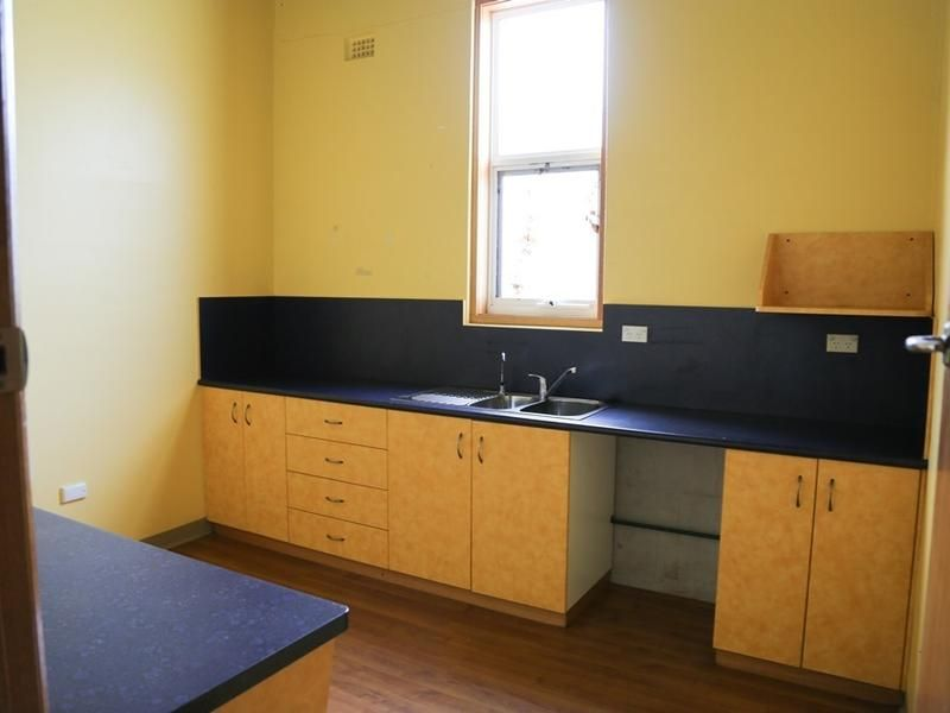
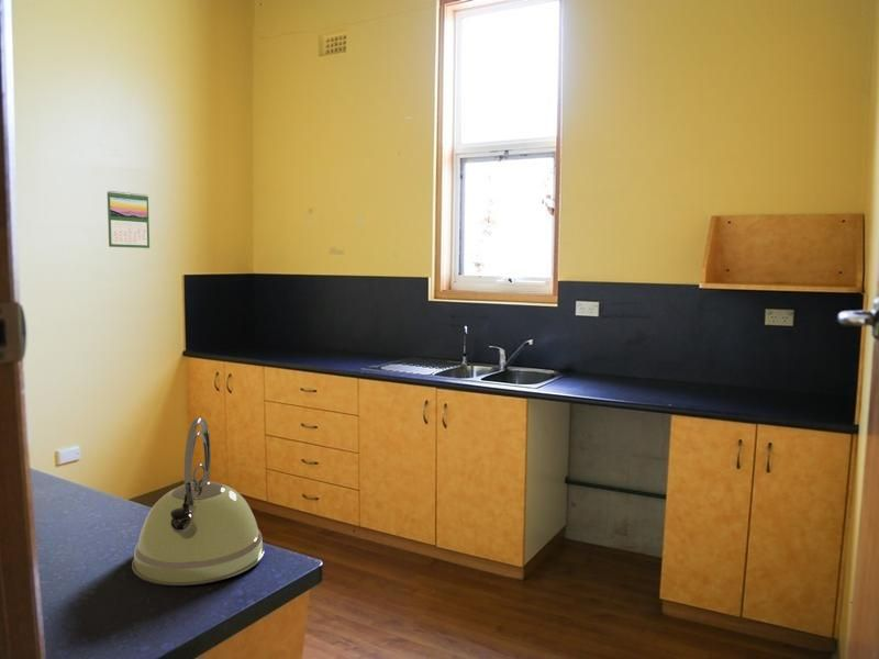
+ calendar [107,190,151,249]
+ kettle [131,416,266,587]
